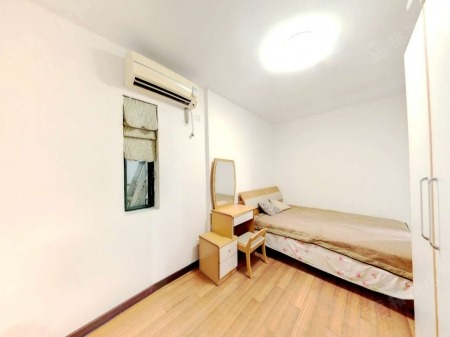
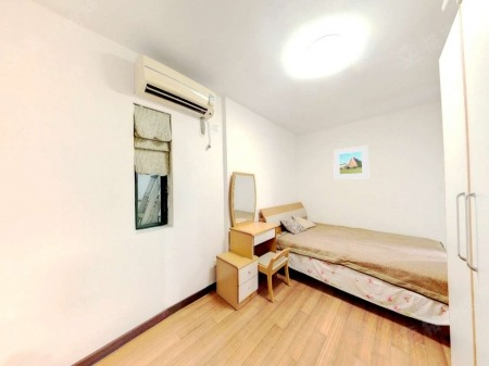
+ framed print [333,144,369,180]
